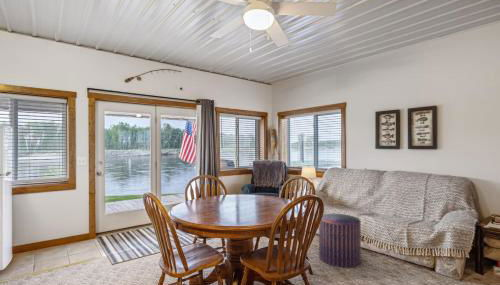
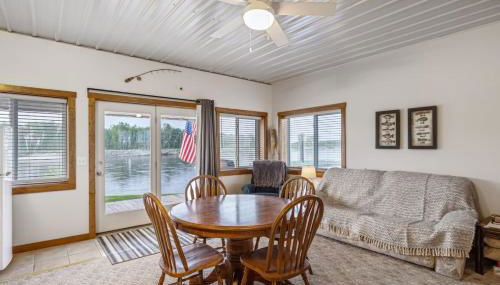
- pouf [318,213,362,268]
